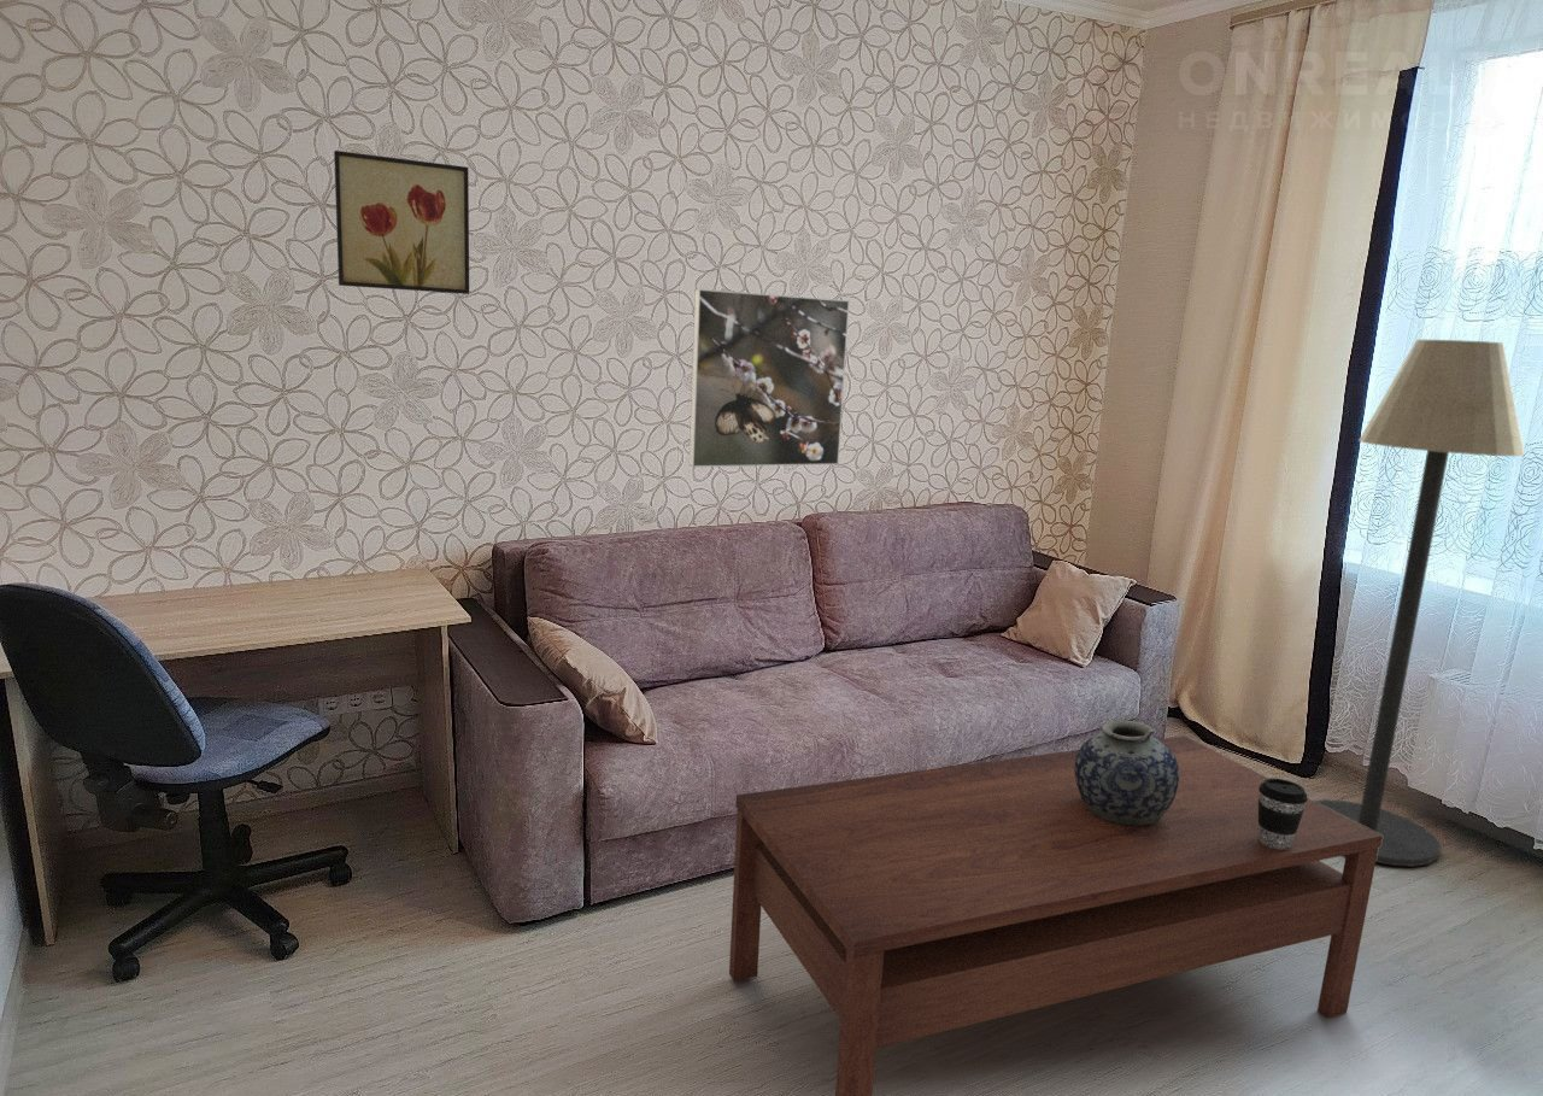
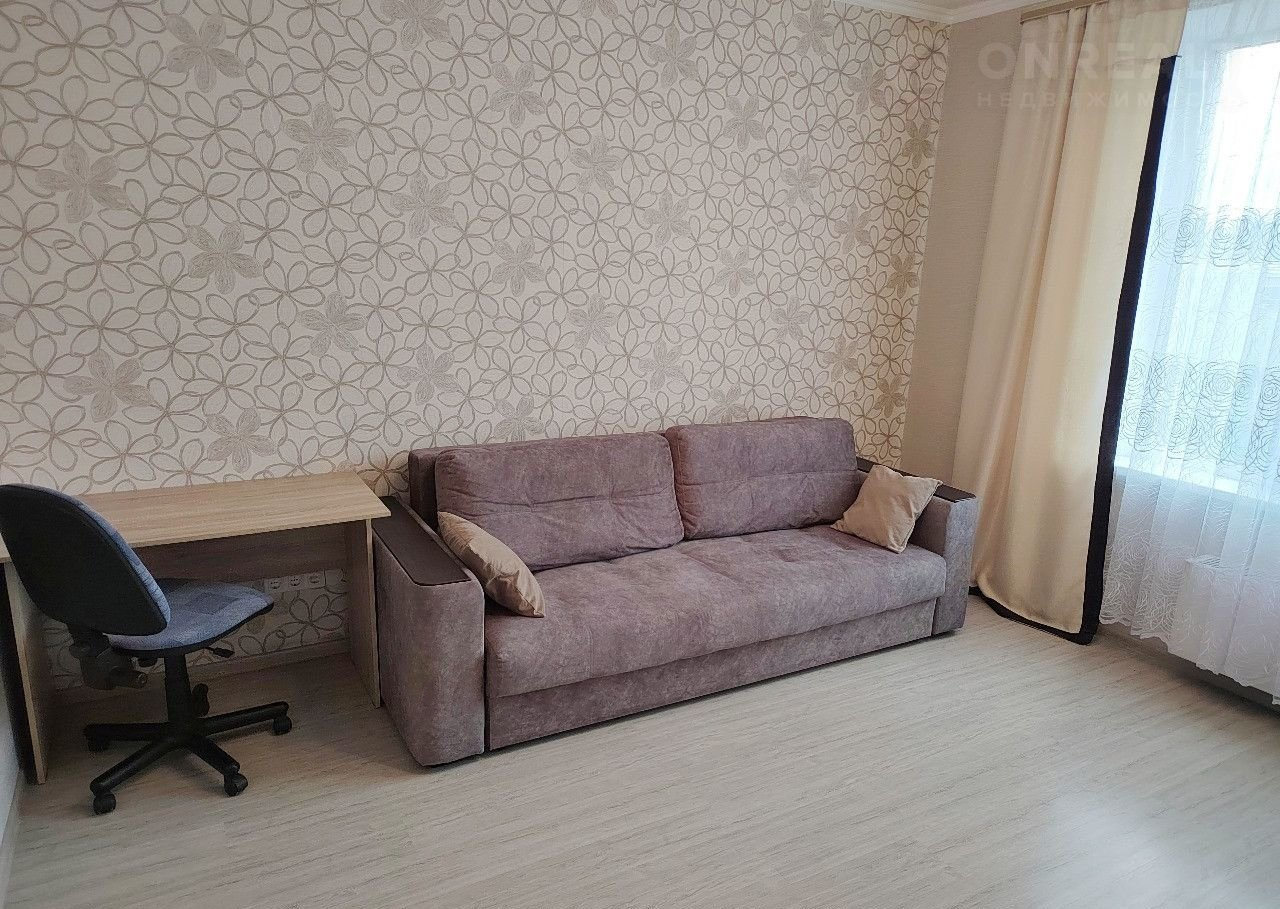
- vase [1074,720,1179,826]
- coffee cup [1259,778,1308,850]
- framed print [688,288,851,468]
- wall art [333,150,470,295]
- coffee table [728,734,1383,1096]
- floor lamp [1313,339,1526,868]
